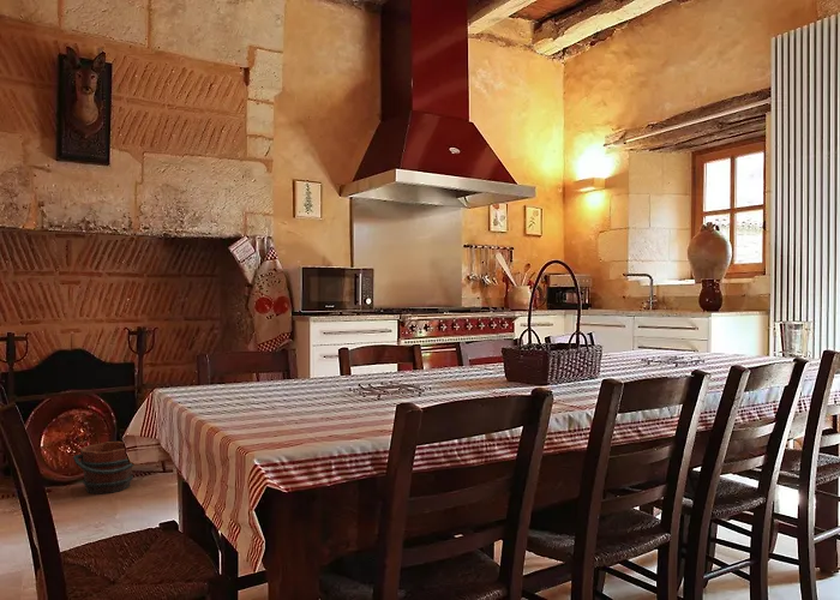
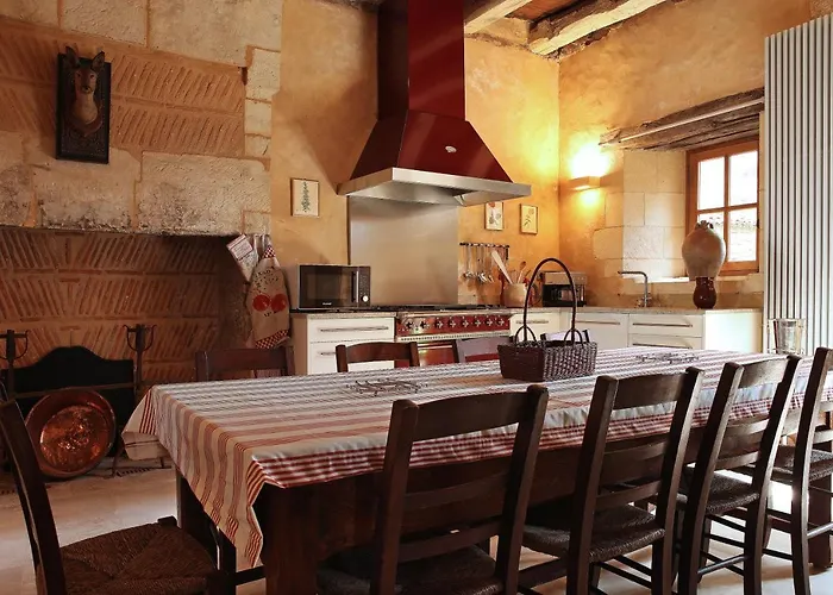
- wooden bucket [72,440,136,496]
